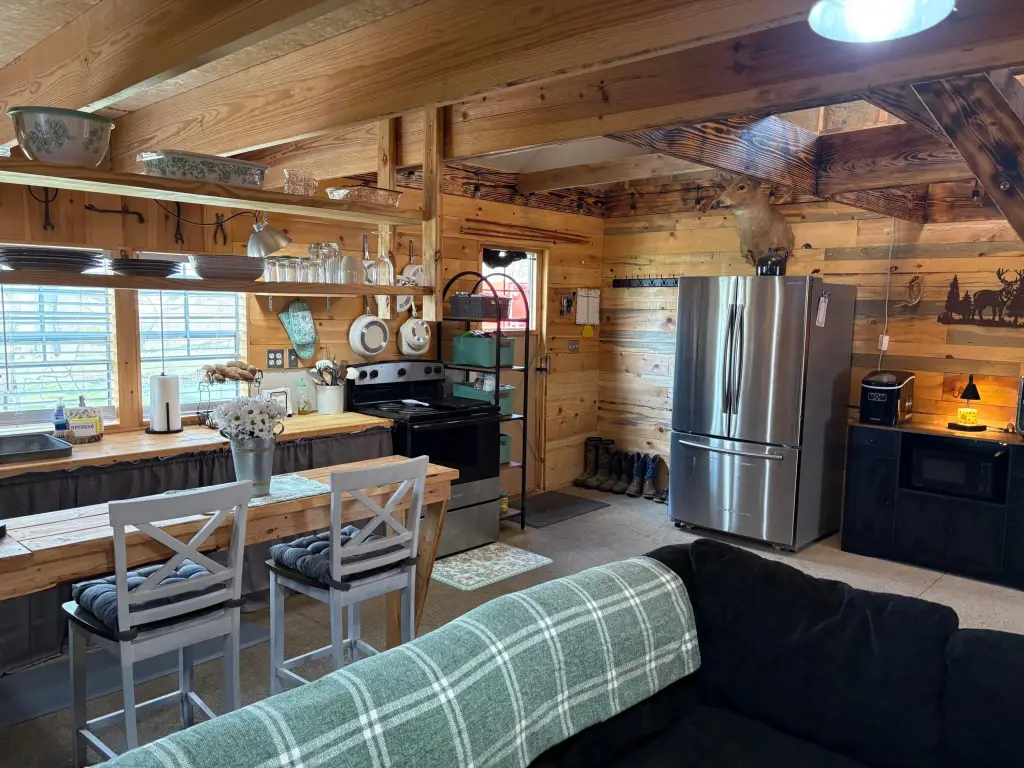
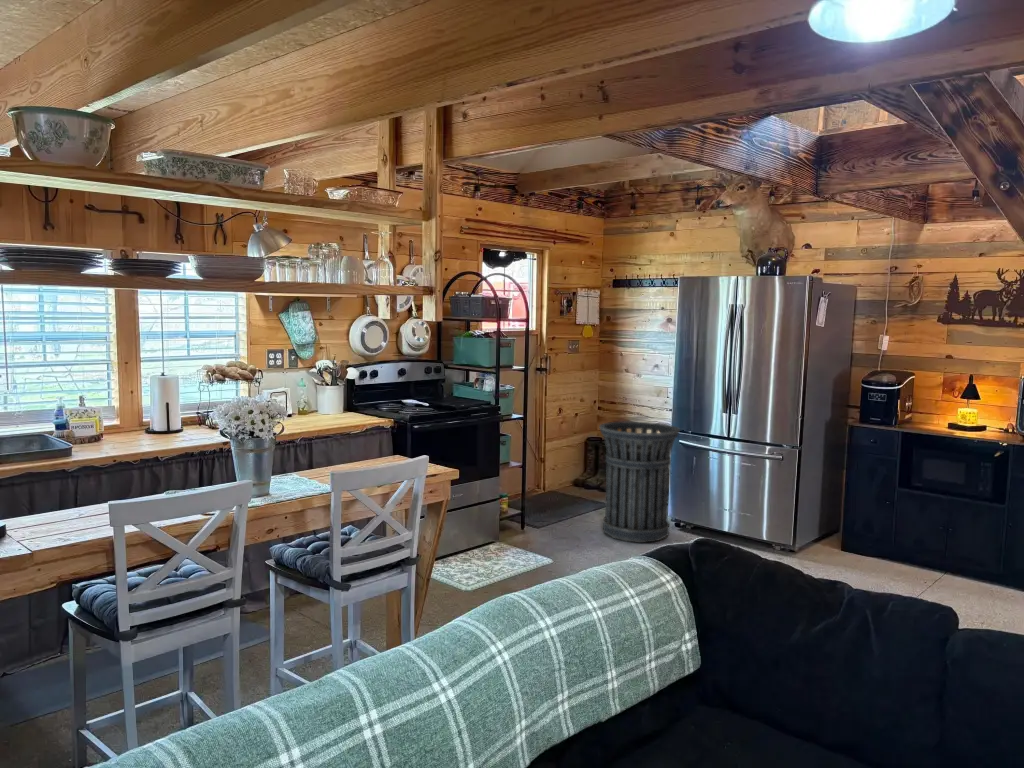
+ trash can [598,421,681,544]
